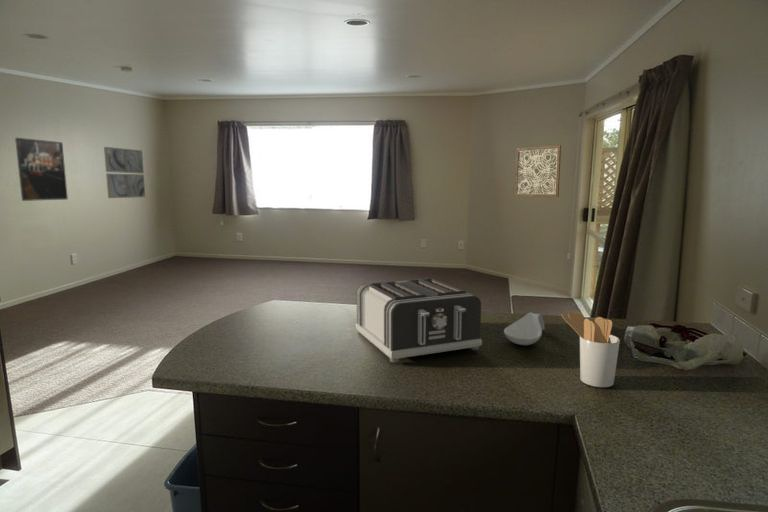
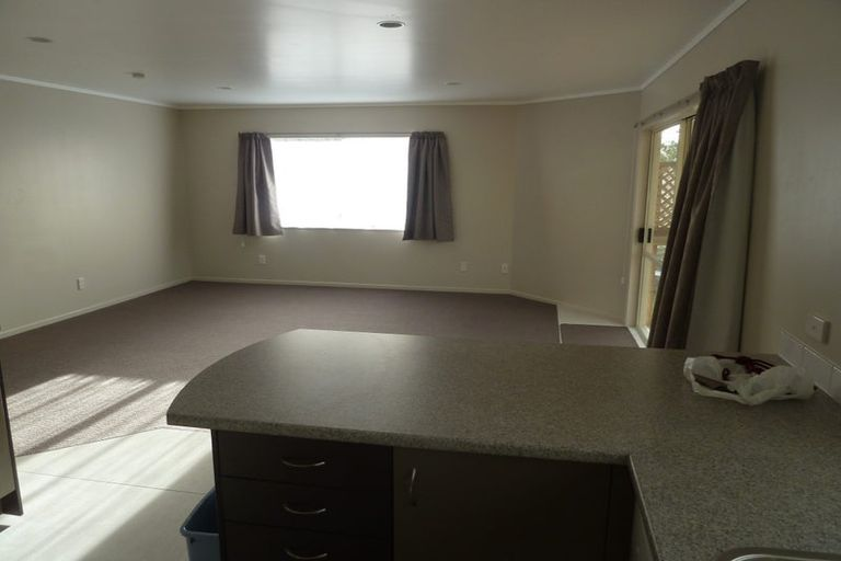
- utensil holder [561,310,621,388]
- spoon rest [503,312,546,346]
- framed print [14,137,69,202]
- wall art [514,144,562,198]
- toaster [355,277,483,363]
- wall art [103,146,146,199]
